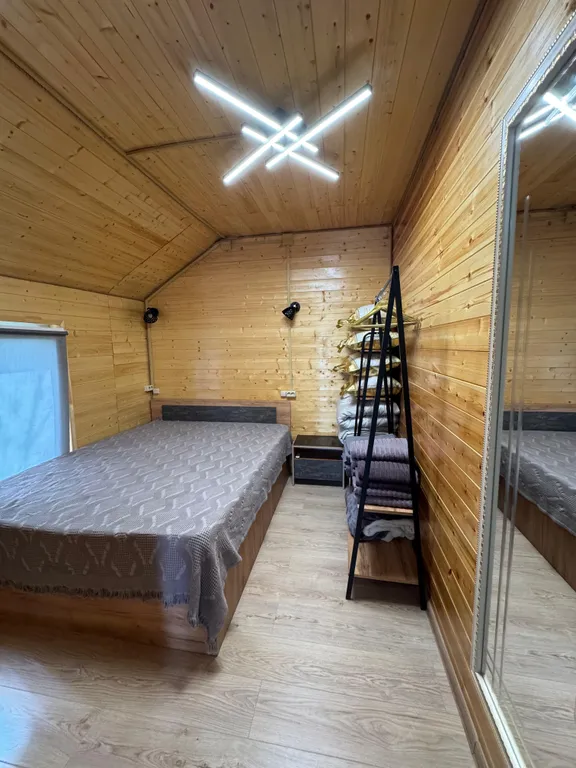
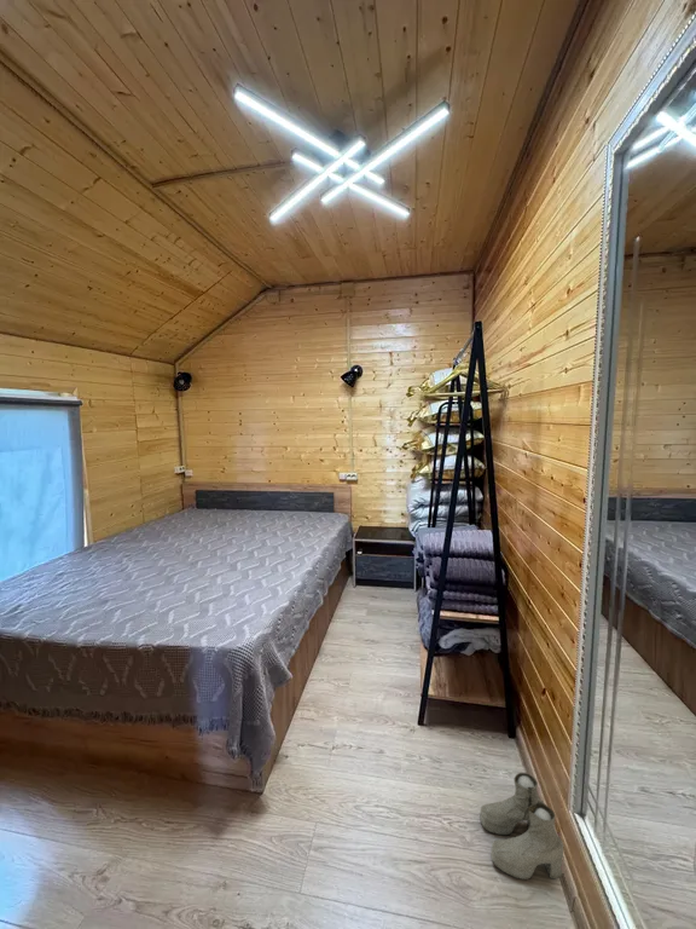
+ boots [478,772,564,881]
